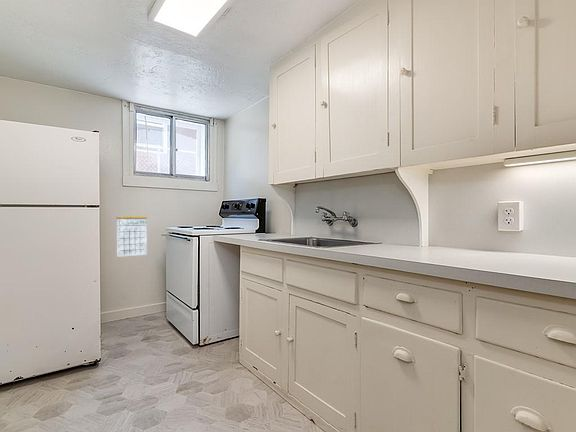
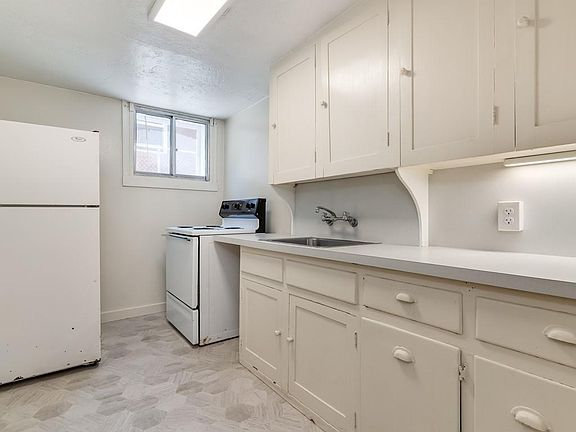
- calendar [116,207,148,258]
